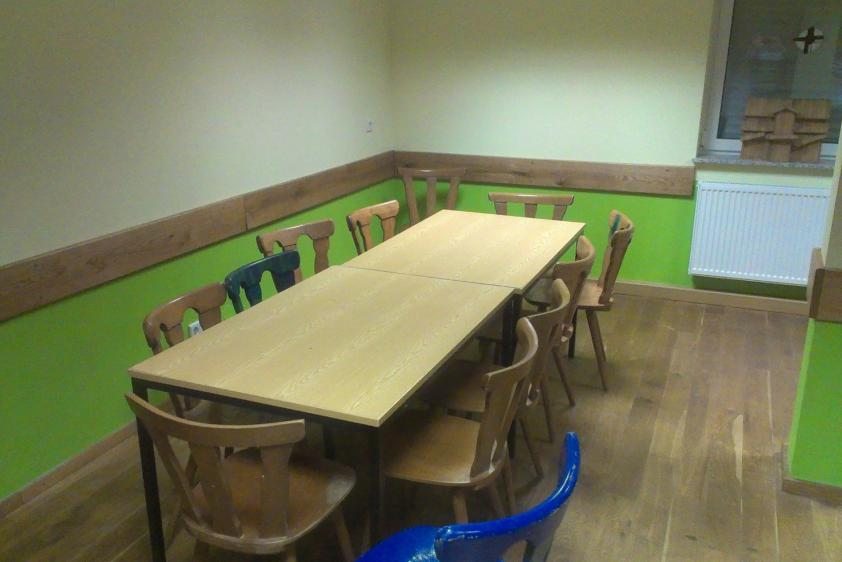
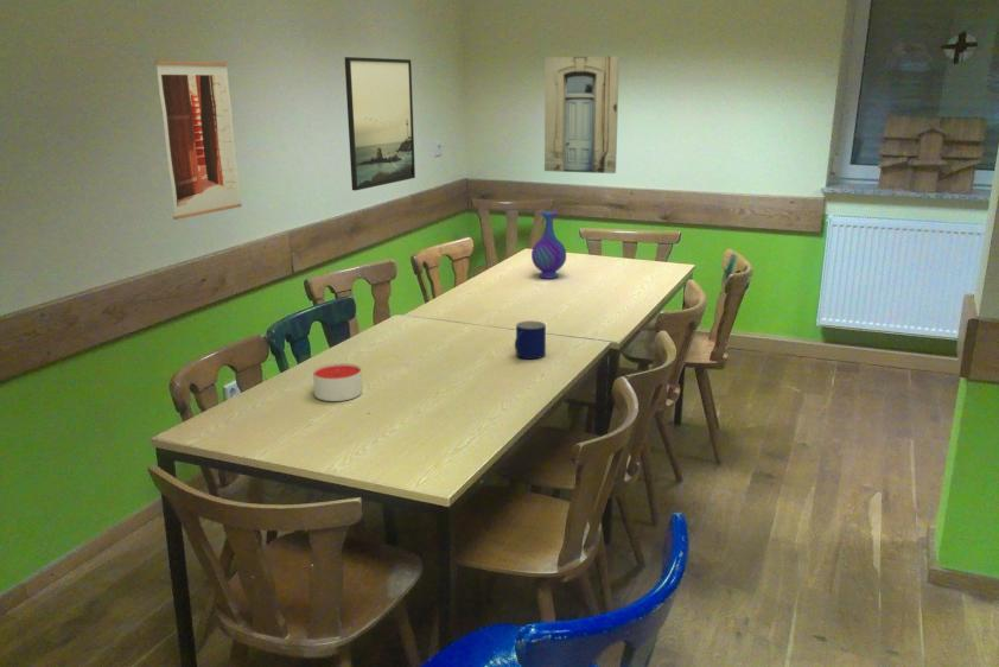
+ mug [514,319,547,360]
+ wall art [543,55,621,174]
+ vase [530,210,567,280]
+ wall art [154,59,243,221]
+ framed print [344,56,416,191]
+ candle [312,362,363,402]
